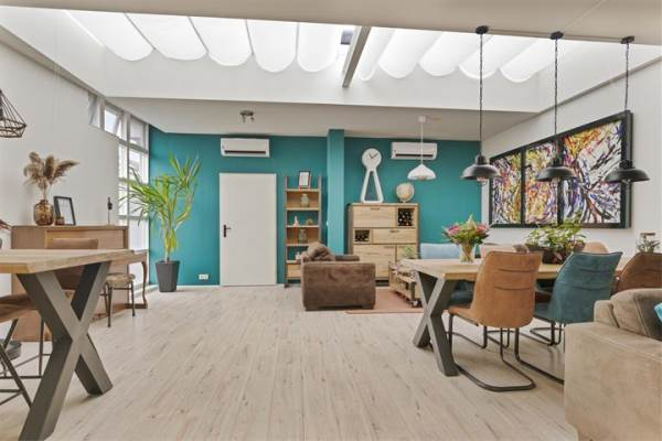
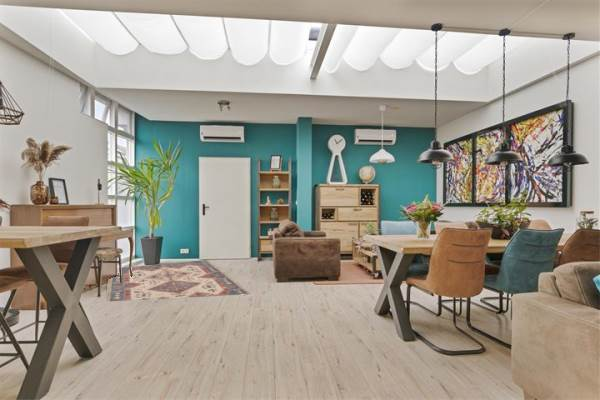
+ rug [105,259,251,302]
